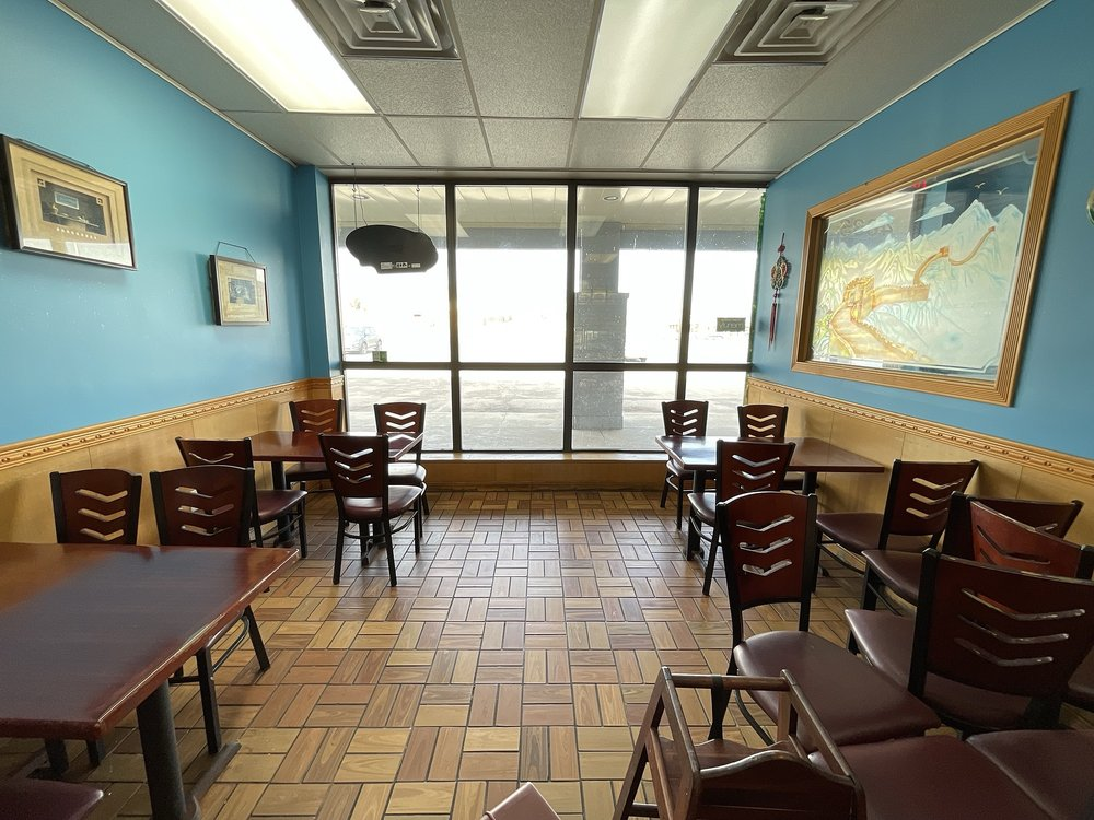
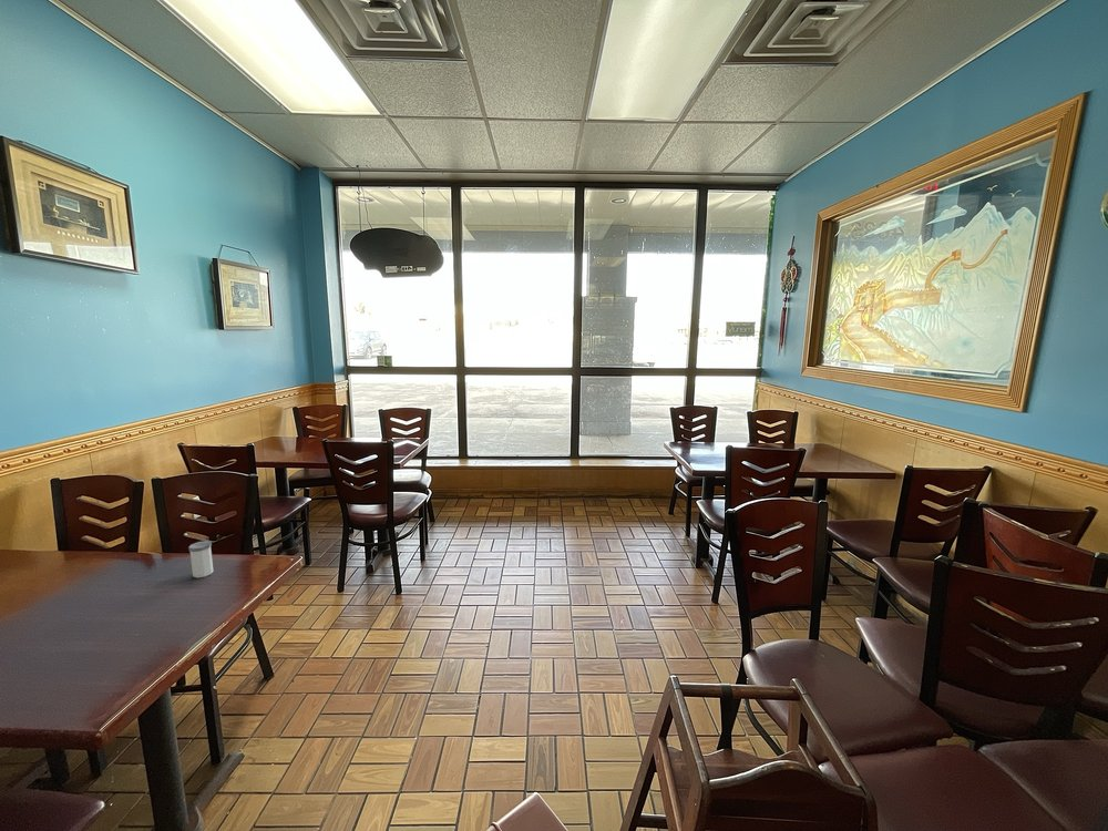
+ salt shaker [187,540,214,578]
